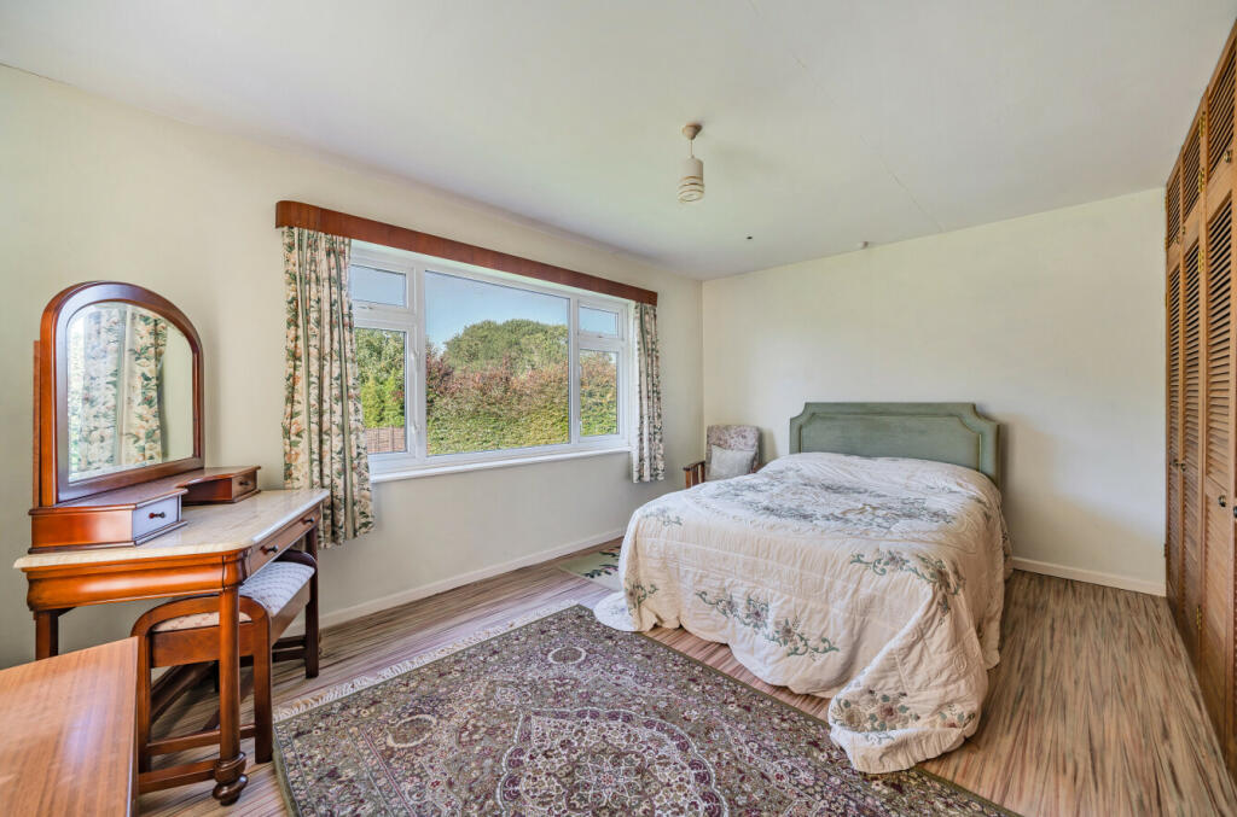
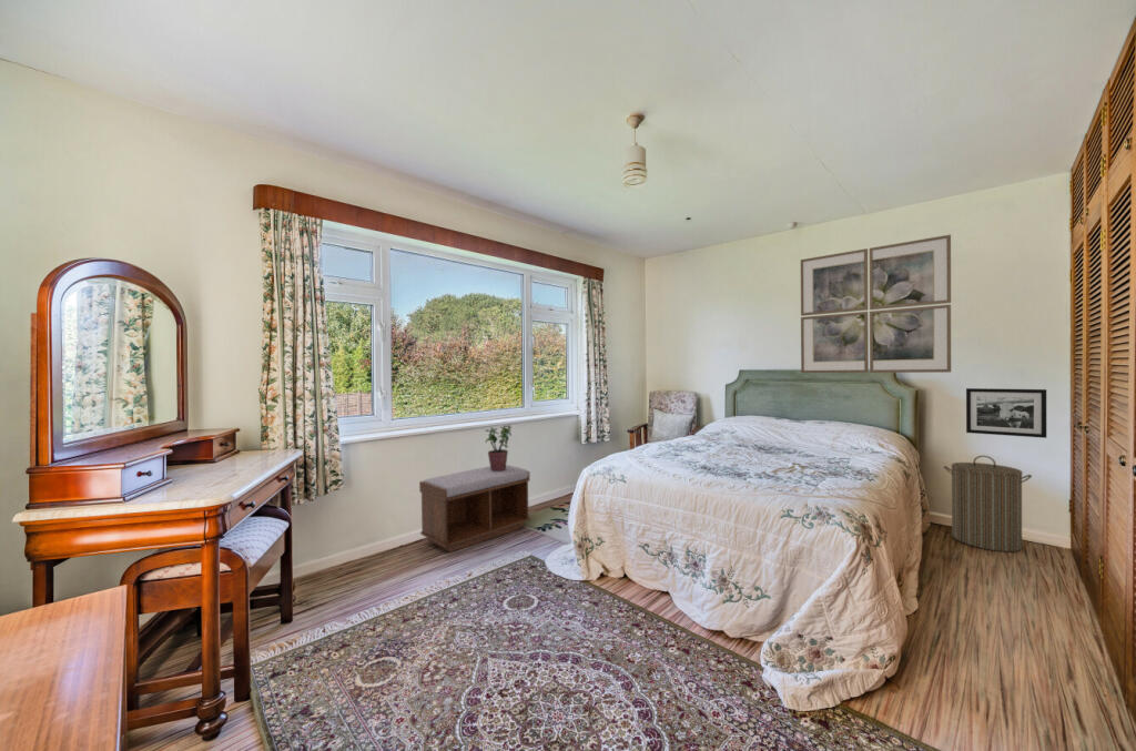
+ potted plant [484,424,513,471]
+ picture frame [965,387,1047,439]
+ bench [418,464,531,554]
+ wall art [800,234,952,374]
+ laundry hamper [943,455,1033,552]
